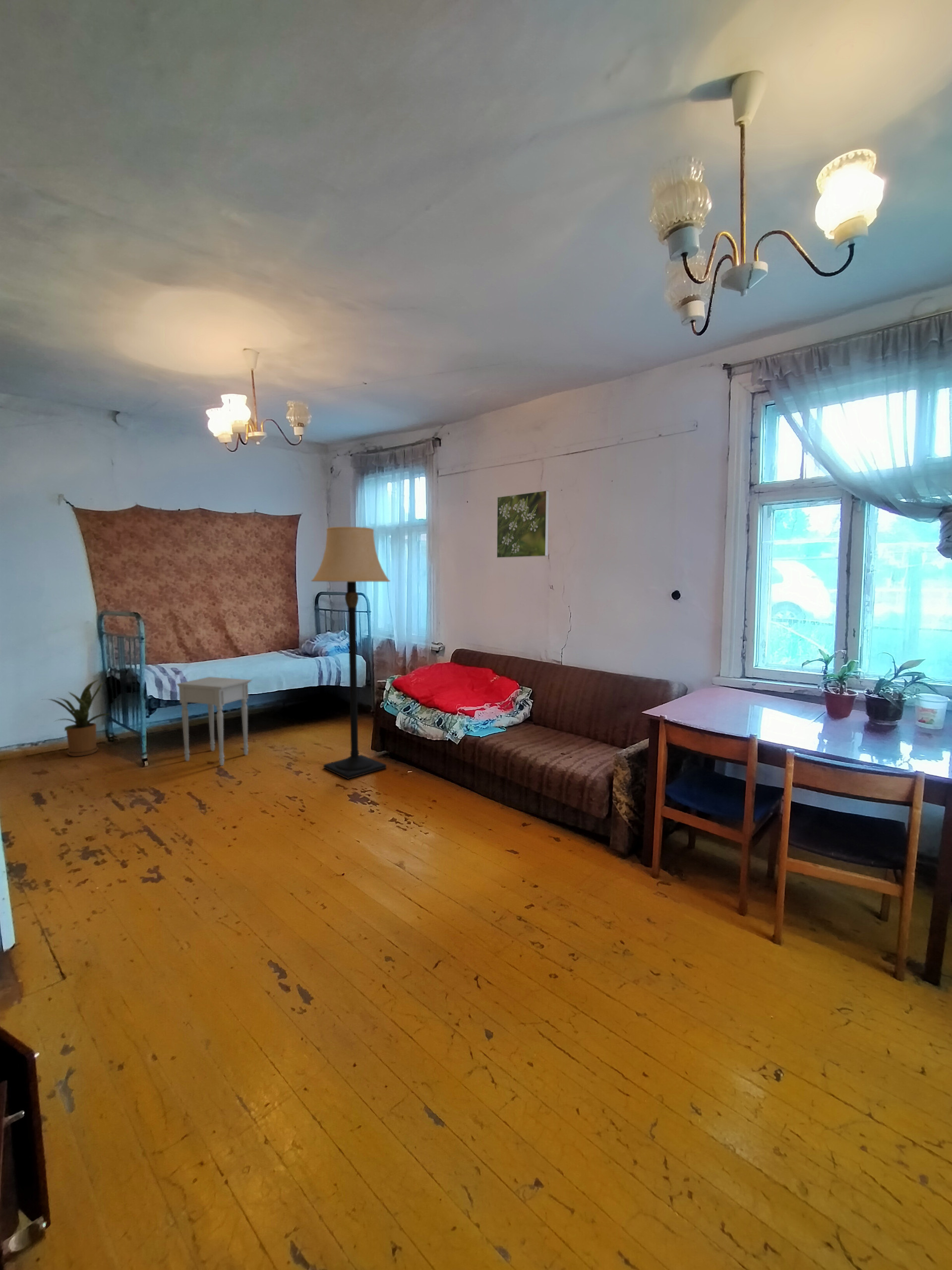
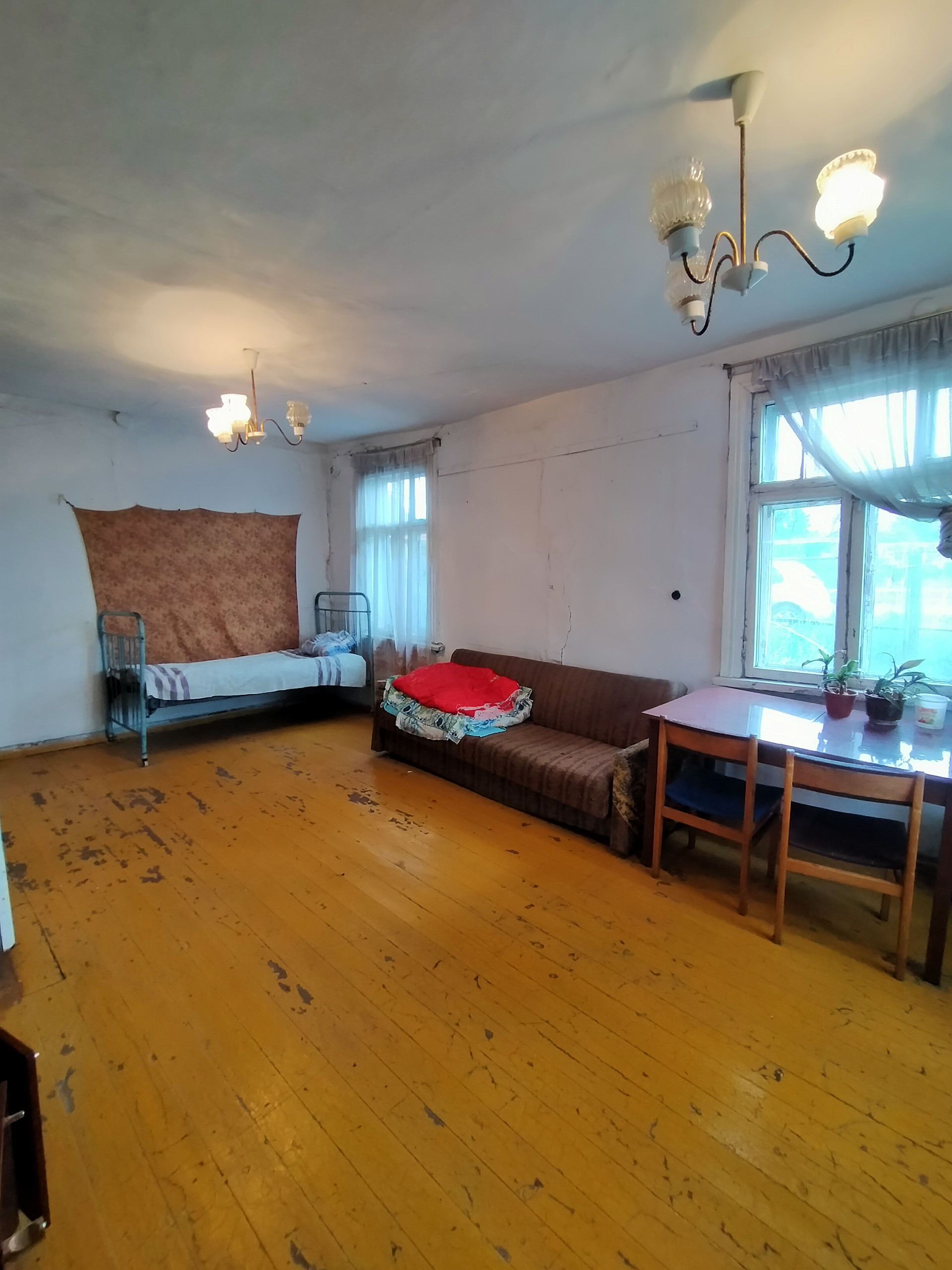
- lamp [310,526,391,780]
- house plant [42,679,112,757]
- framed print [496,490,549,559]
- nightstand [176,676,252,766]
